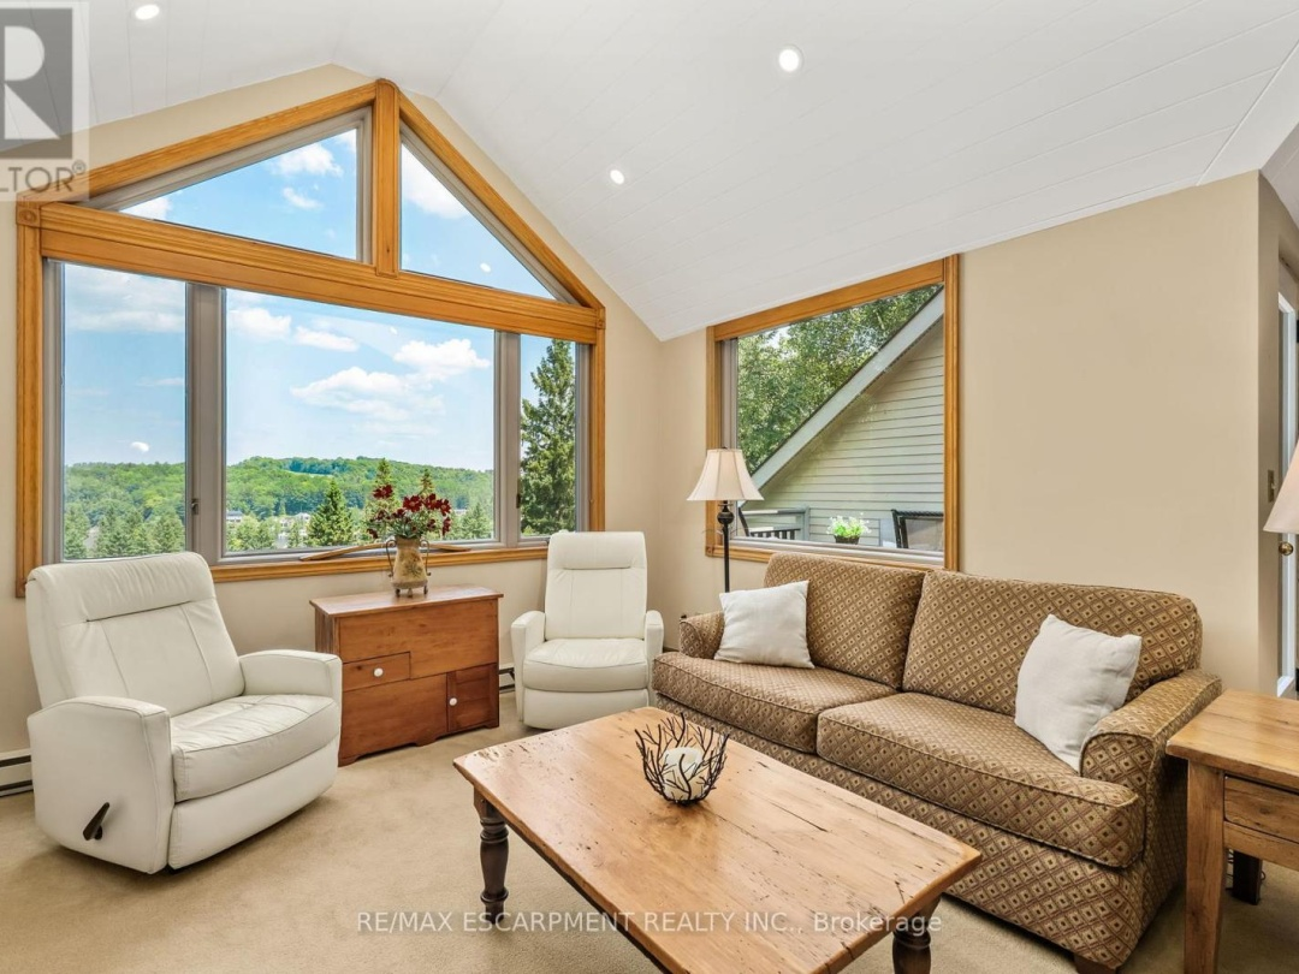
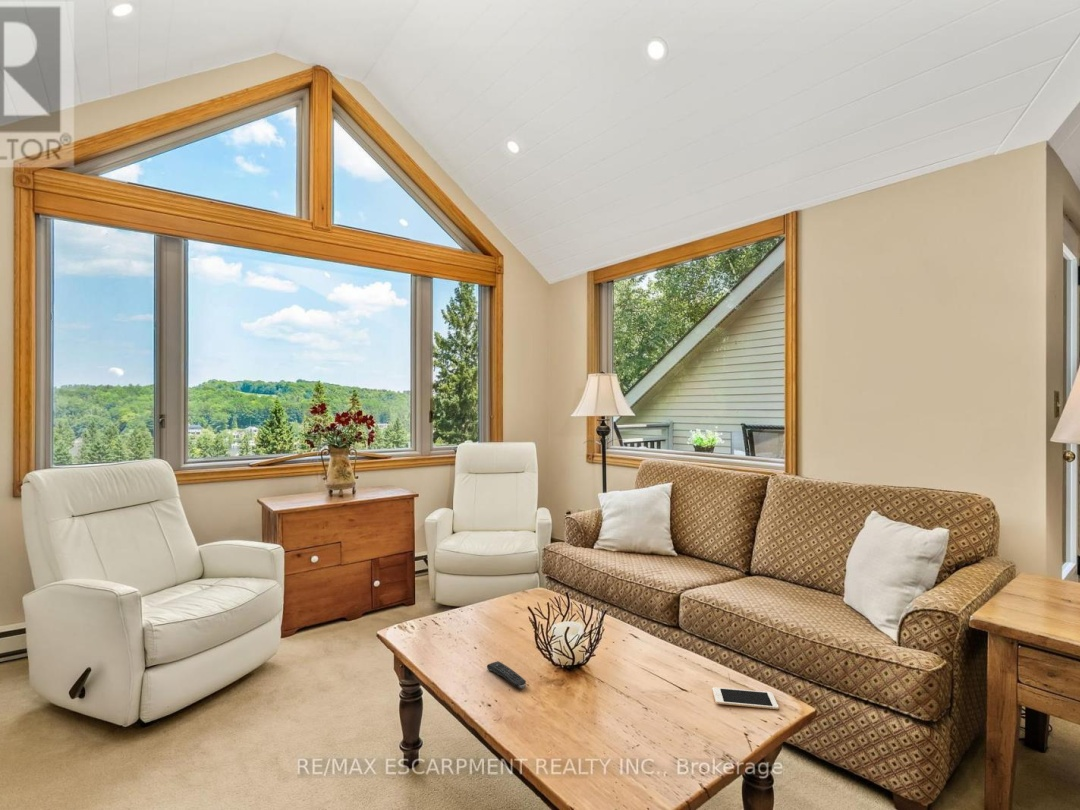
+ remote control [486,660,527,689]
+ cell phone [711,686,780,710]
